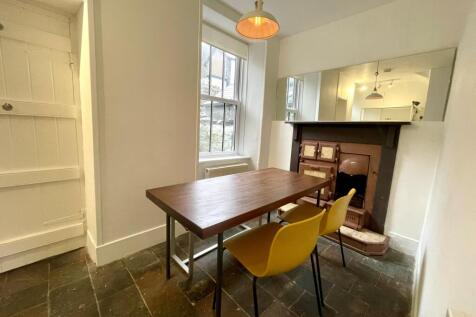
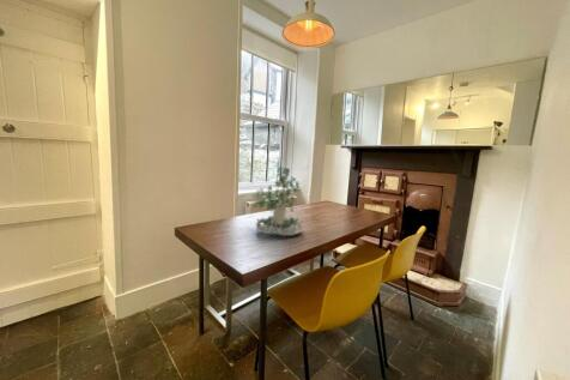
+ plant [251,165,304,236]
